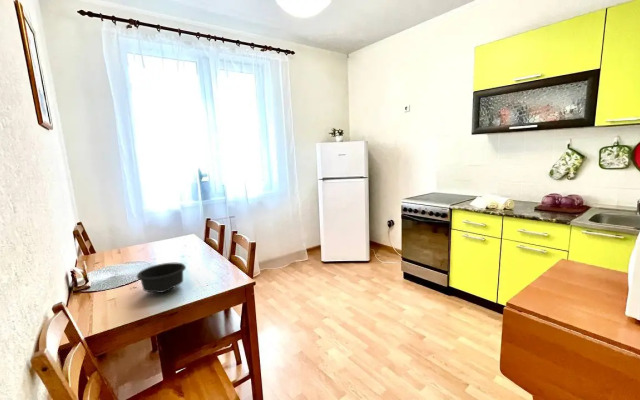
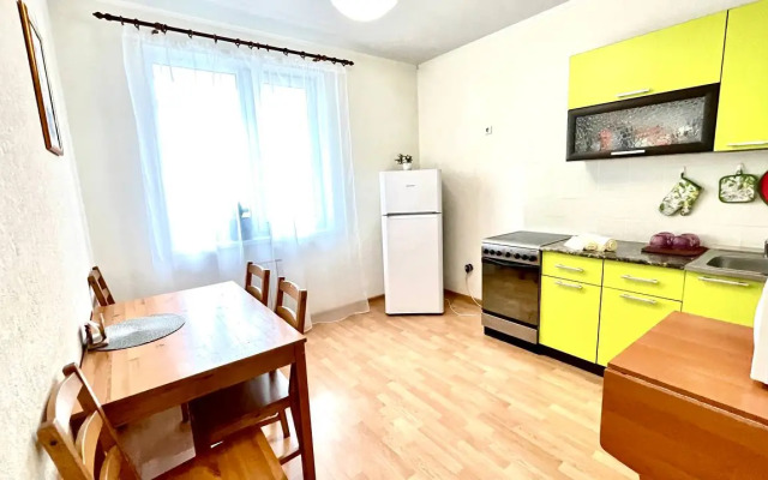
- bowl [136,262,187,294]
